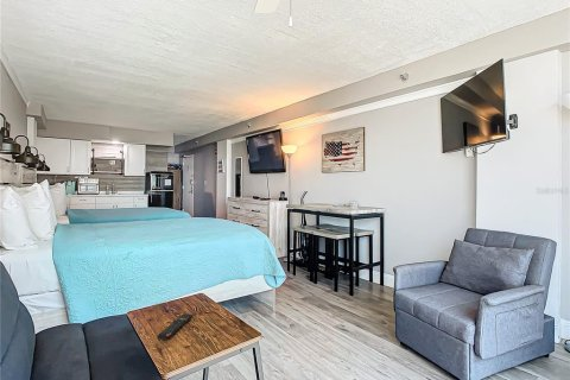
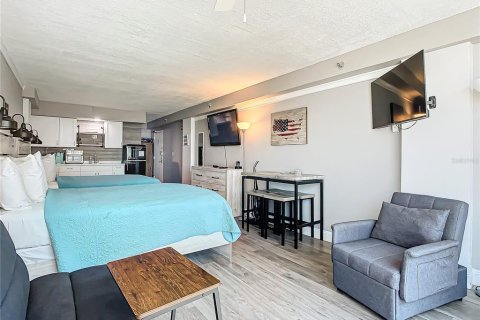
- remote control [156,312,195,341]
